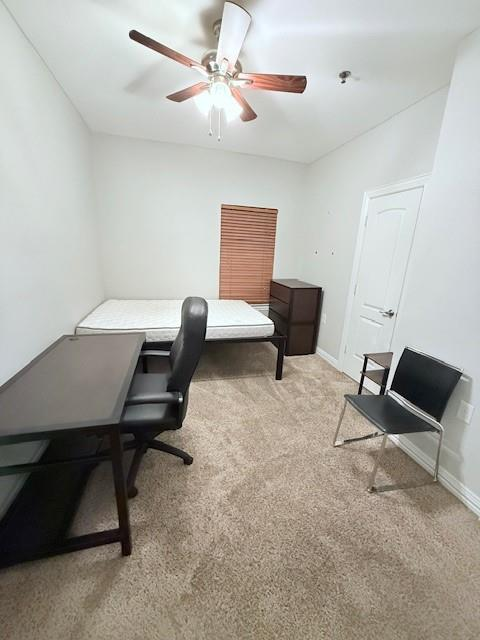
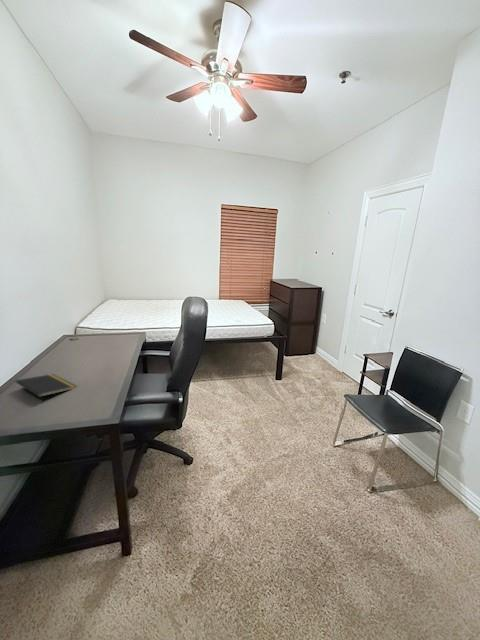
+ notepad [15,373,77,404]
